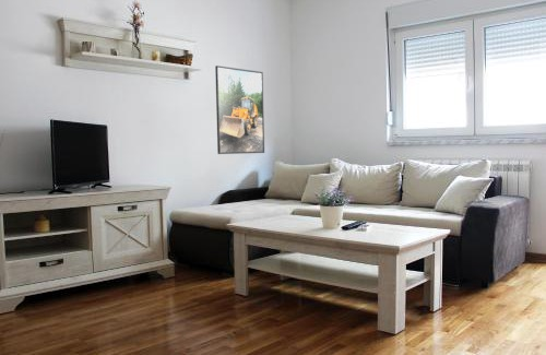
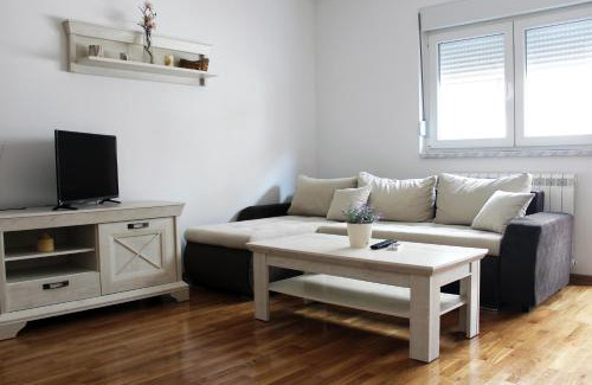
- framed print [214,64,265,155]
